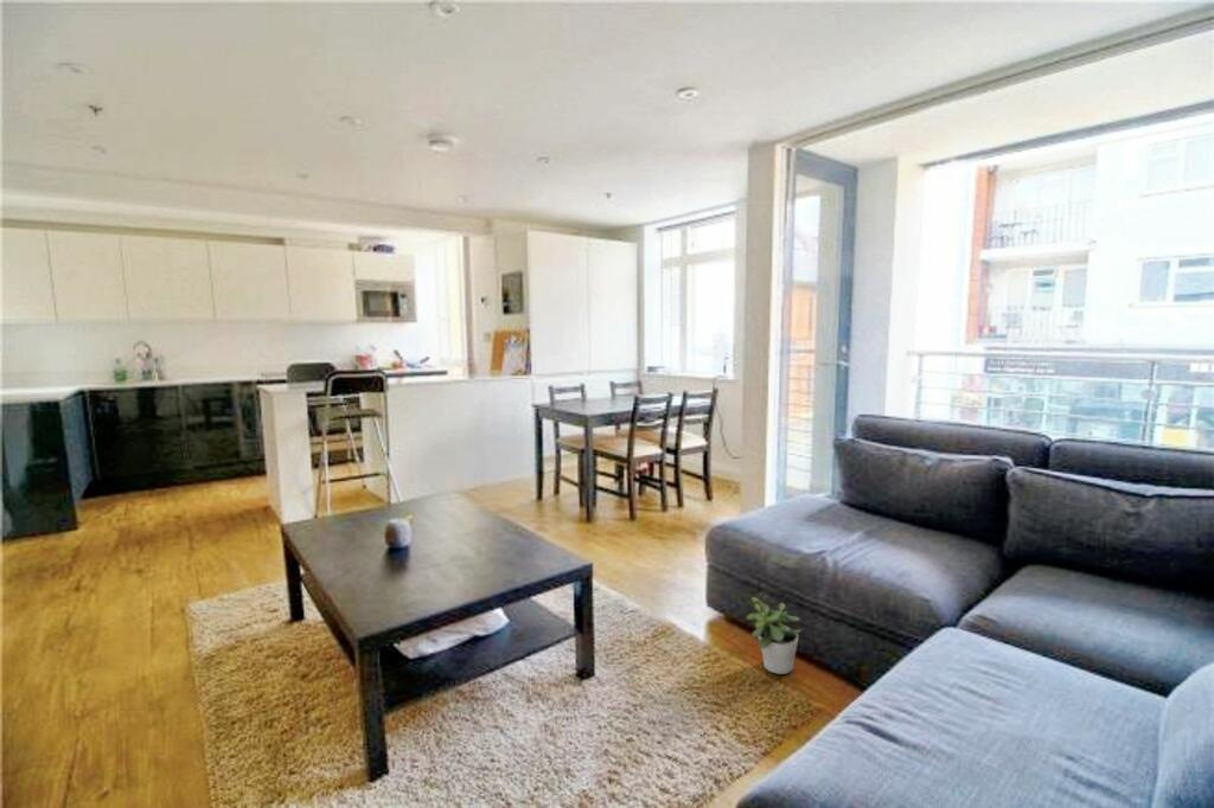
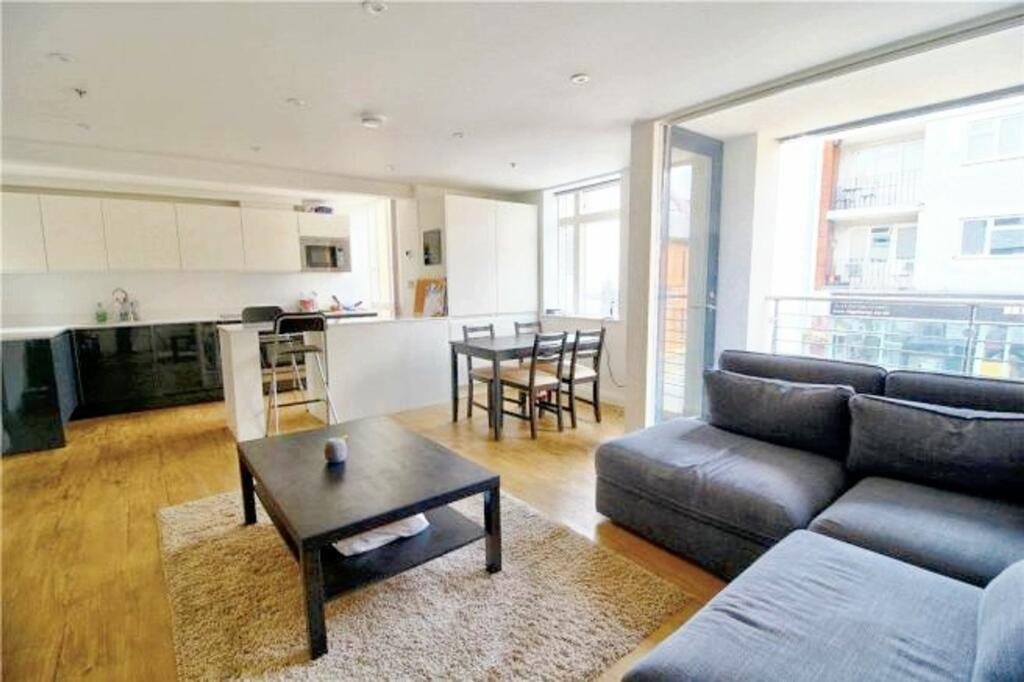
- potted plant [745,594,803,675]
